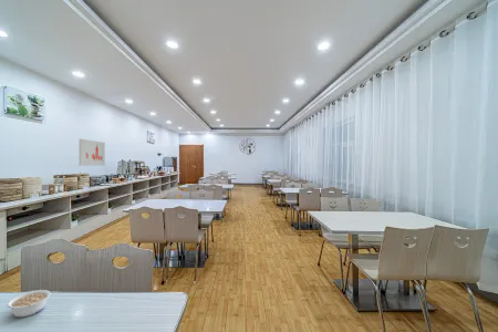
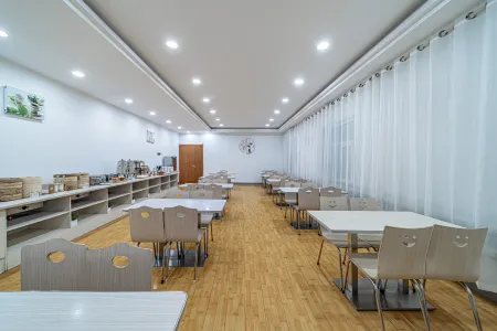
- wall art [77,137,106,167]
- legume [6,289,52,318]
